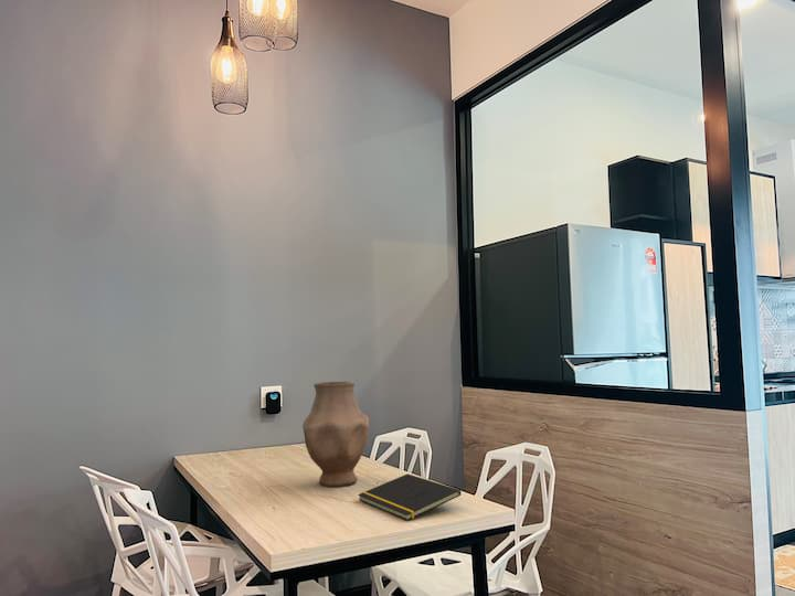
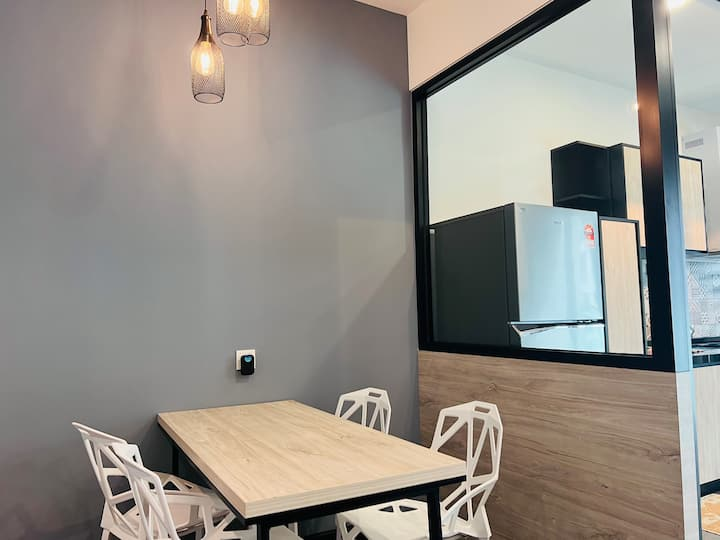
- notepad [357,473,462,521]
- vase [301,381,370,488]
